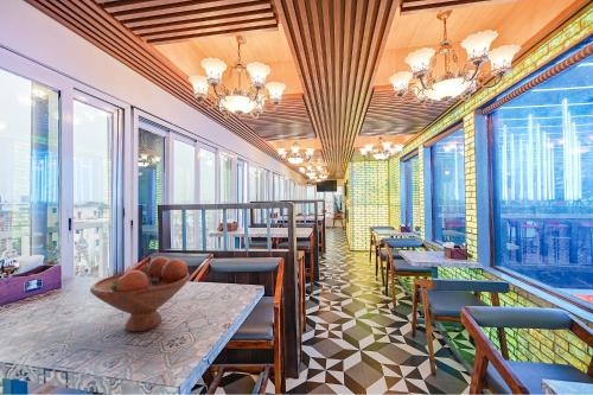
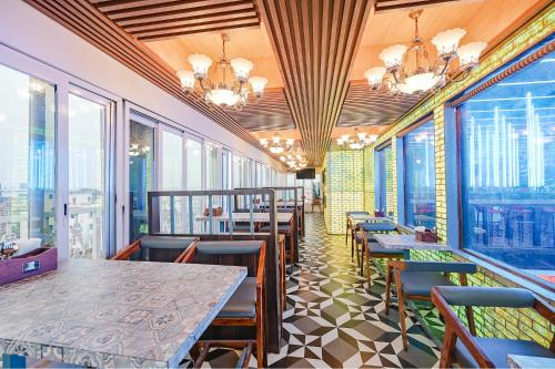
- fruit bowl [89,255,191,332]
